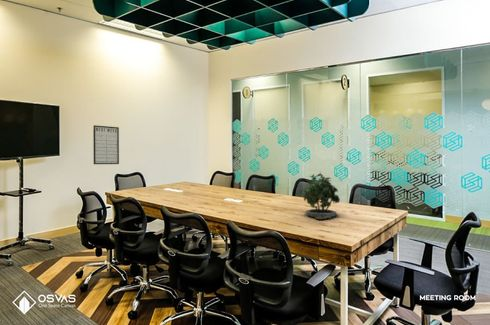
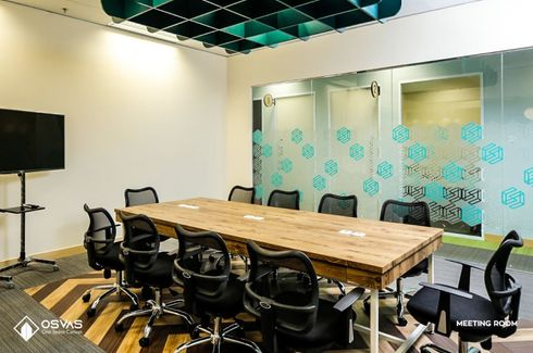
- writing board [92,124,120,165]
- potted plant [301,171,341,220]
